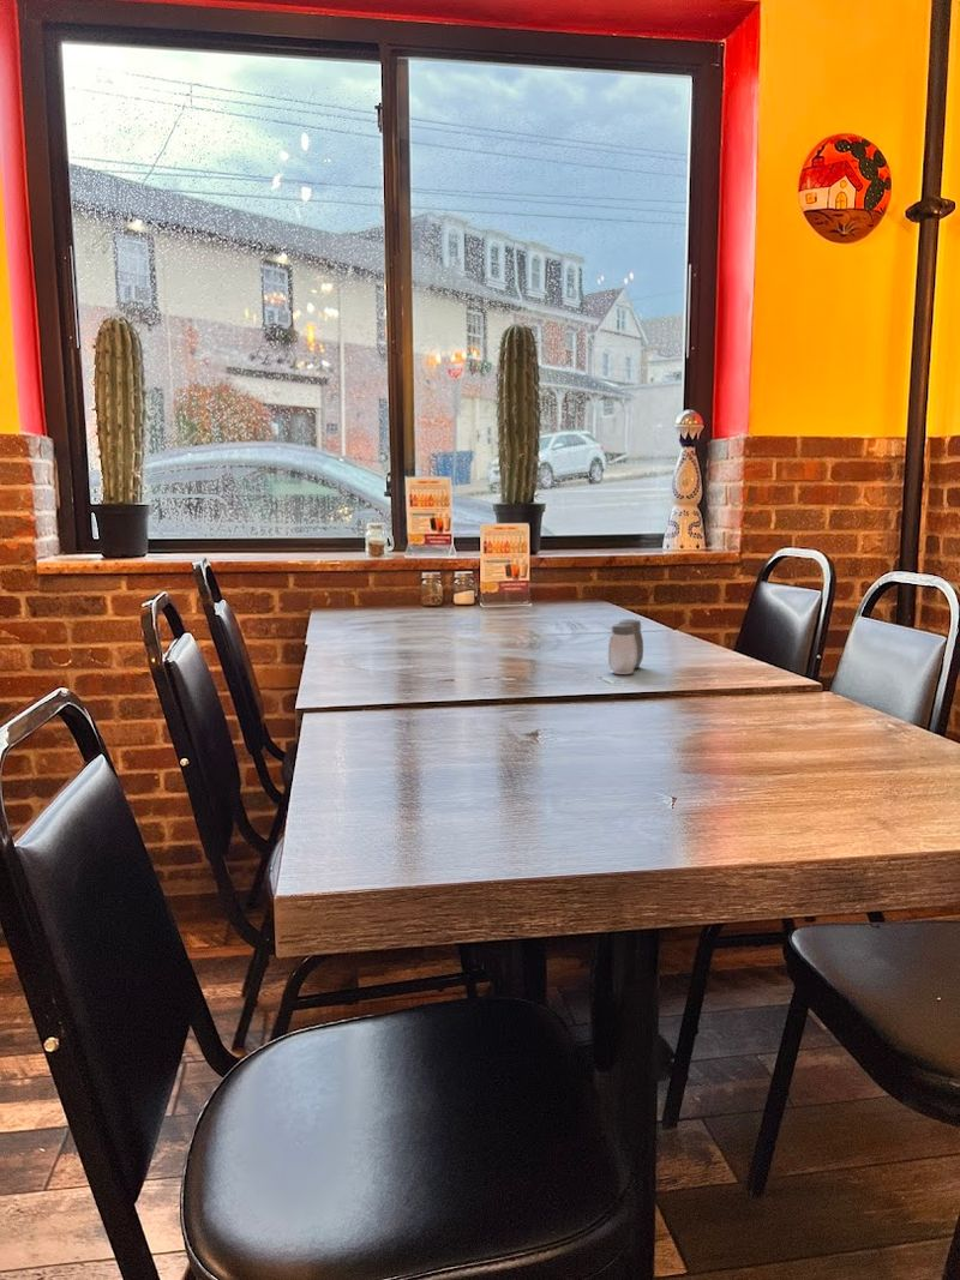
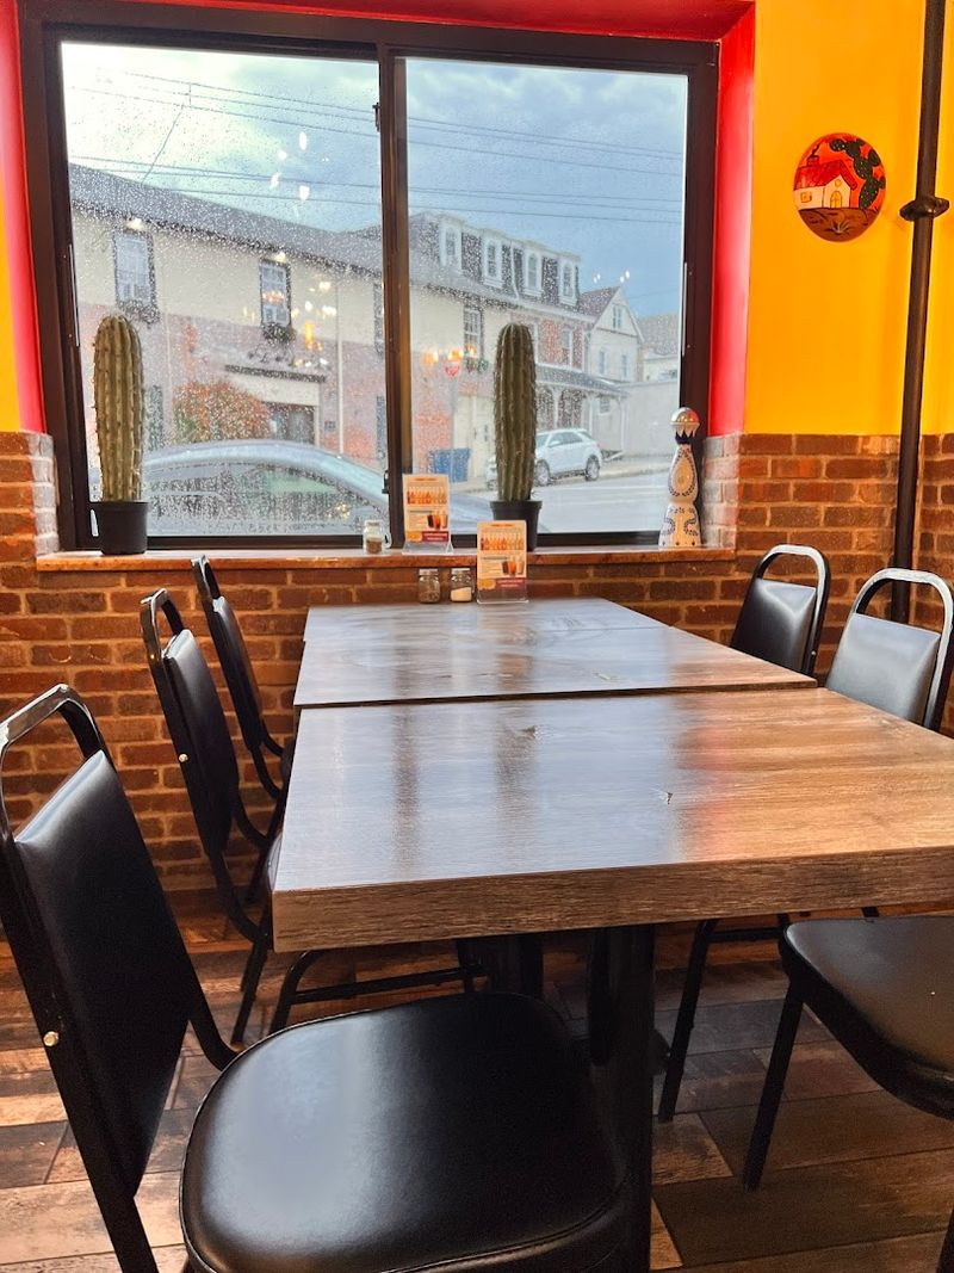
- salt and pepper shaker [607,618,644,675]
